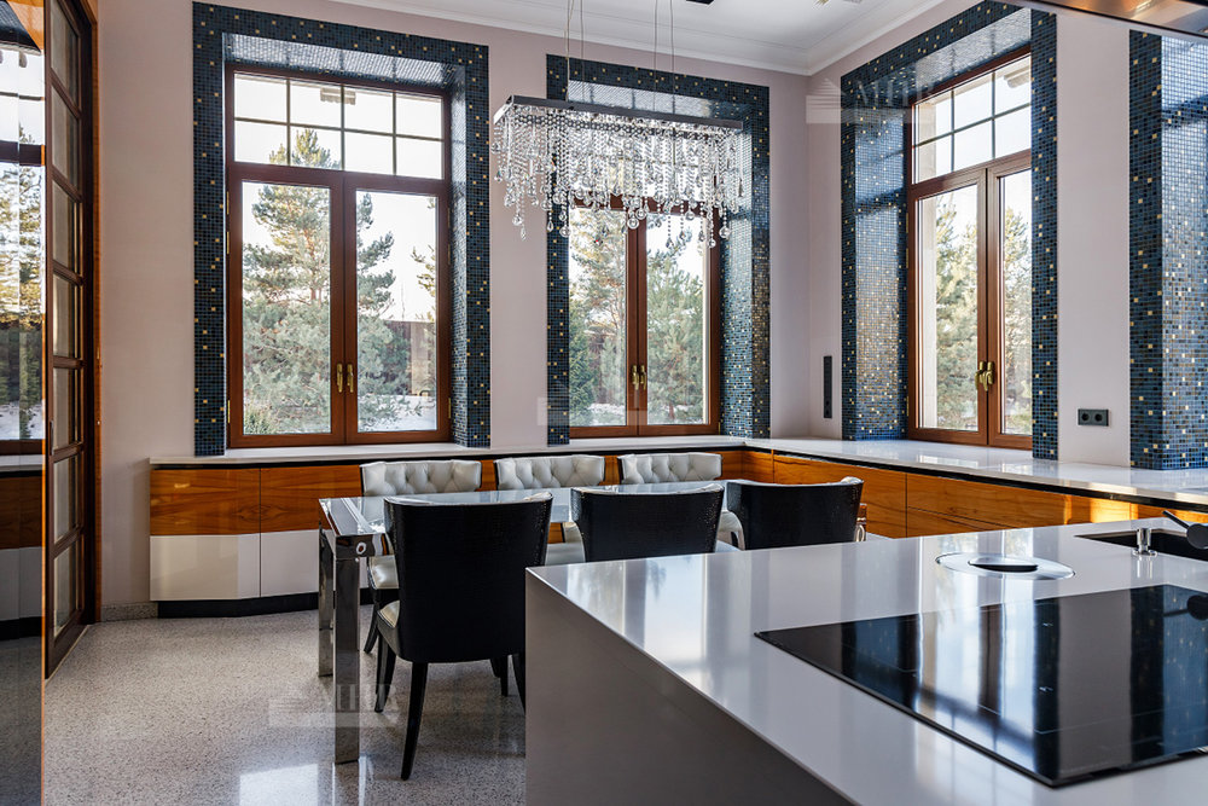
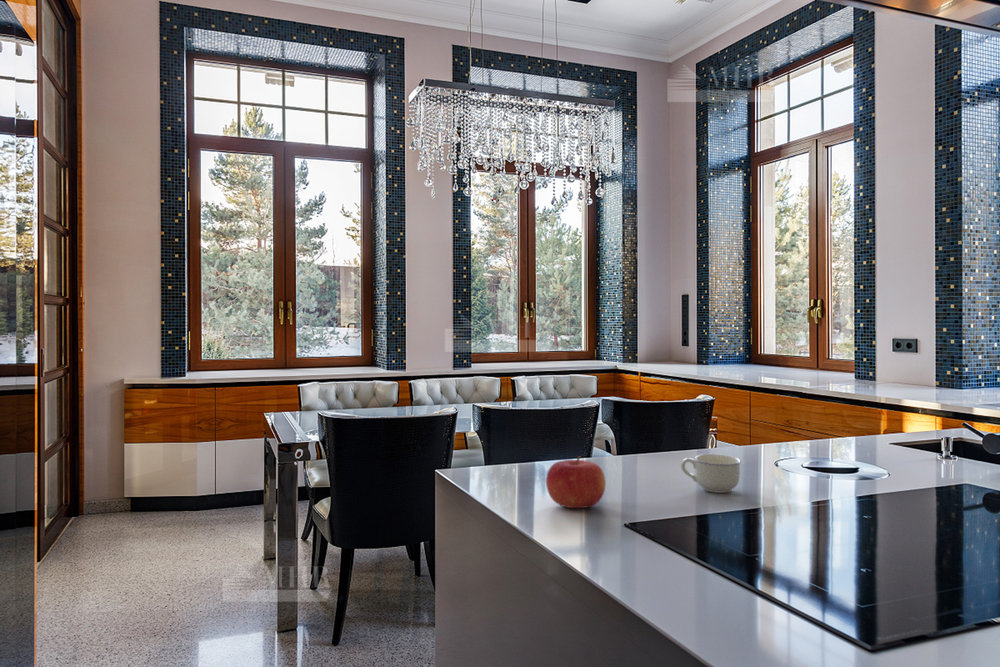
+ fruit [545,456,607,509]
+ cup [680,453,741,494]
